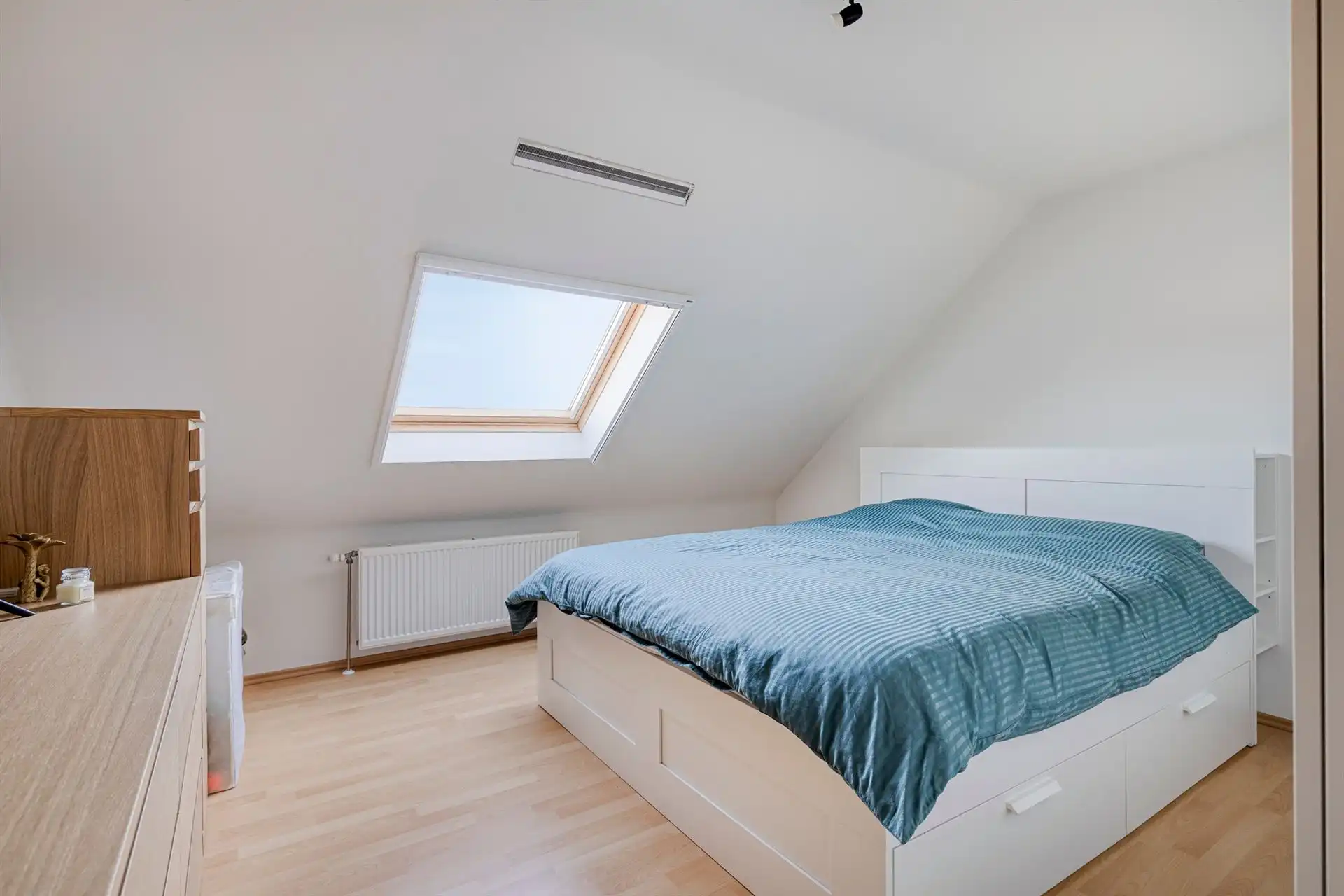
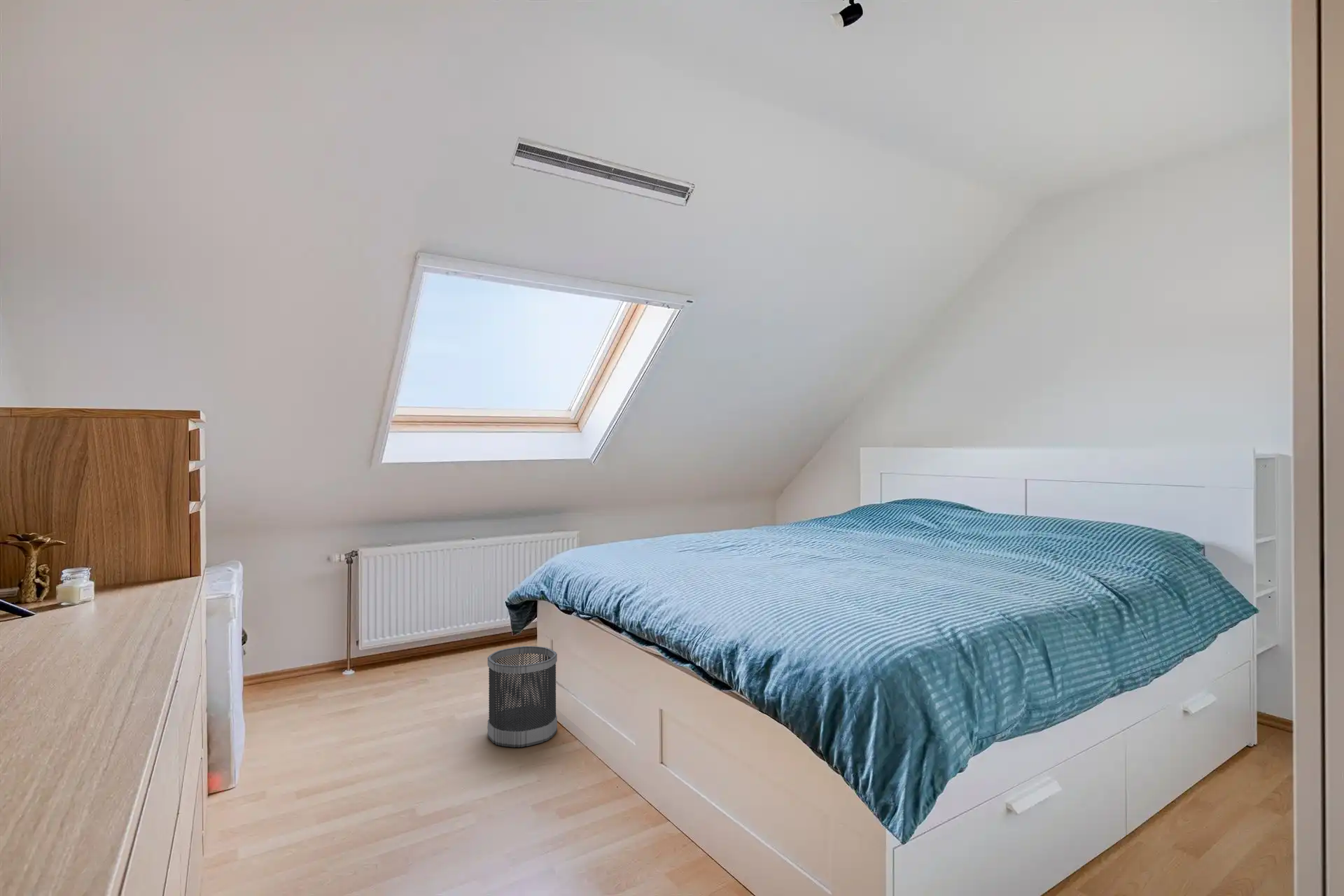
+ wastebasket [487,645,558,748]
